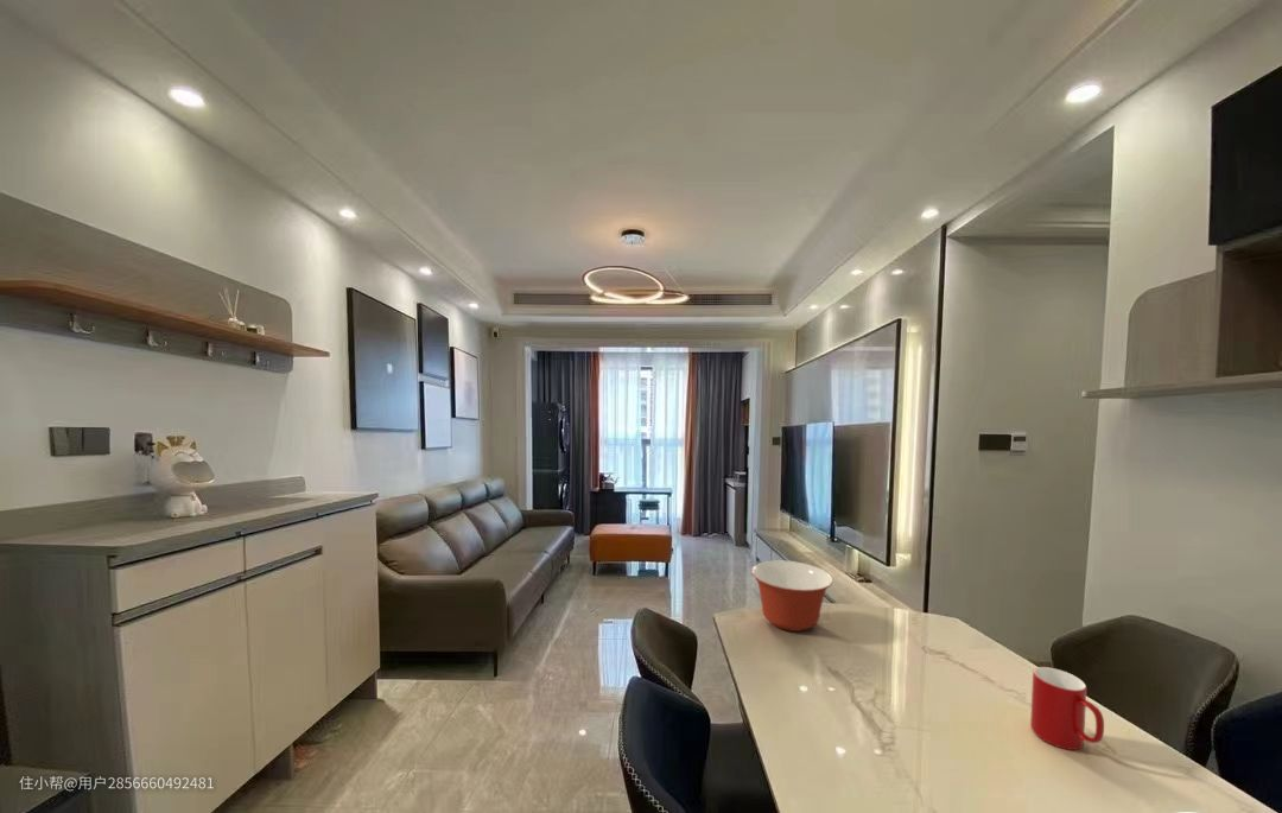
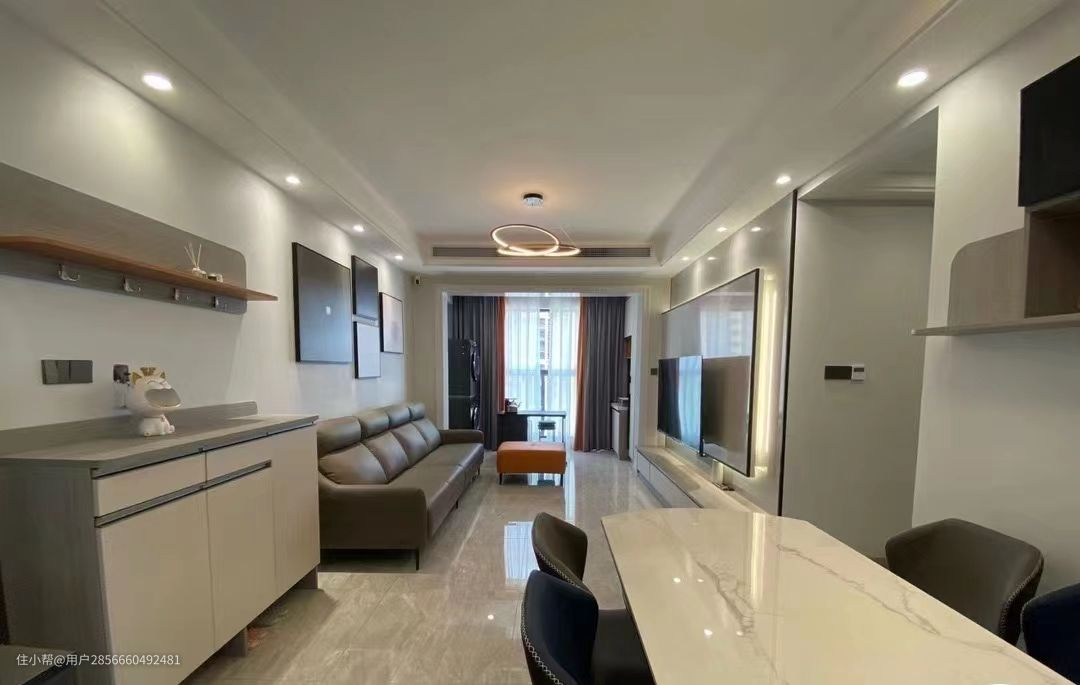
- cup [1029,666,1105,751]
- mixing bowl [750,559,834,633]
